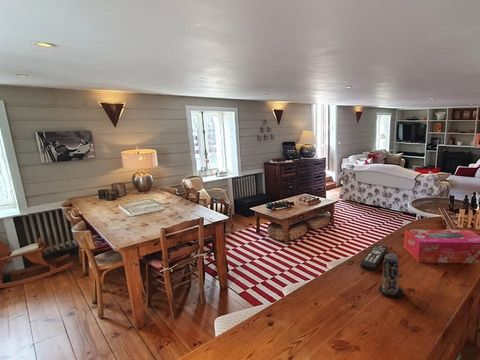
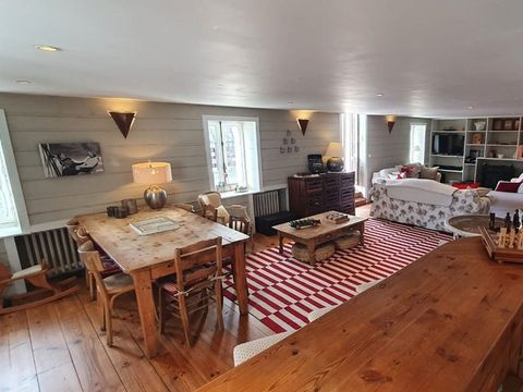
- candle [378,252,404,299]
- remote control [359,244,389,272]
- tissue box [403,229,480,264]
